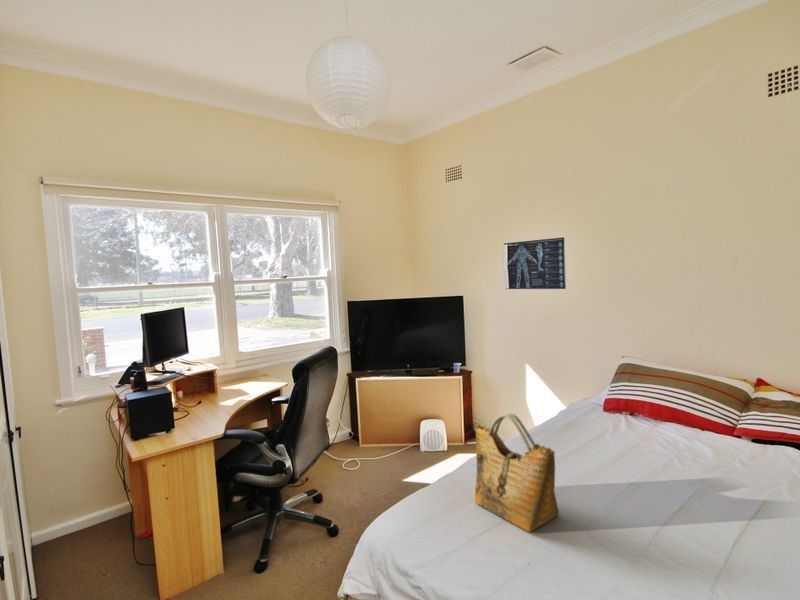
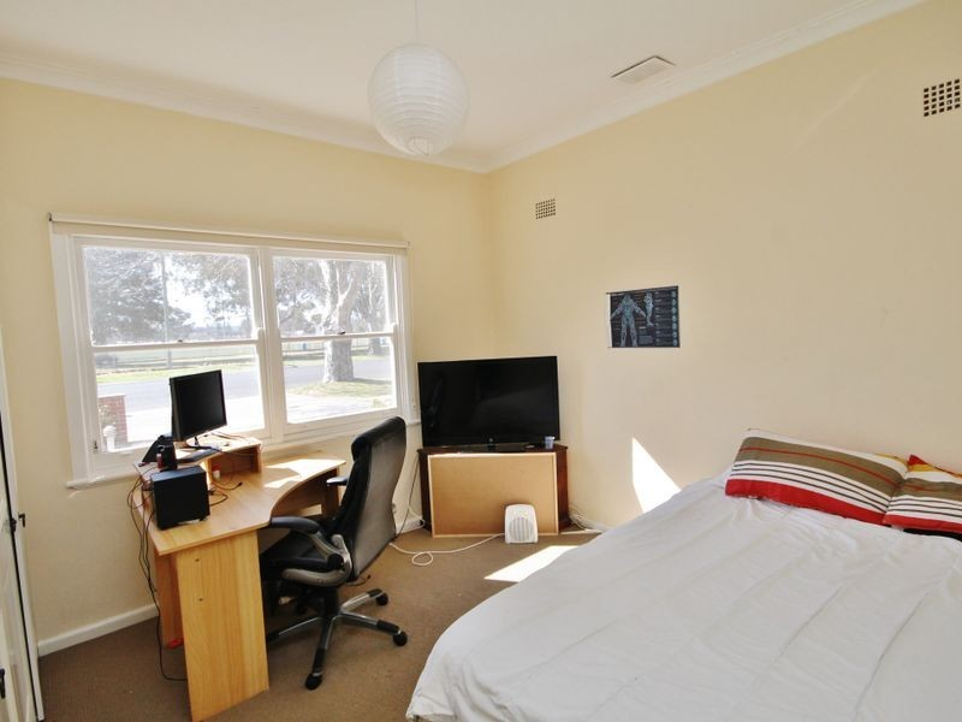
- grocery bag [473,411,560,533]
